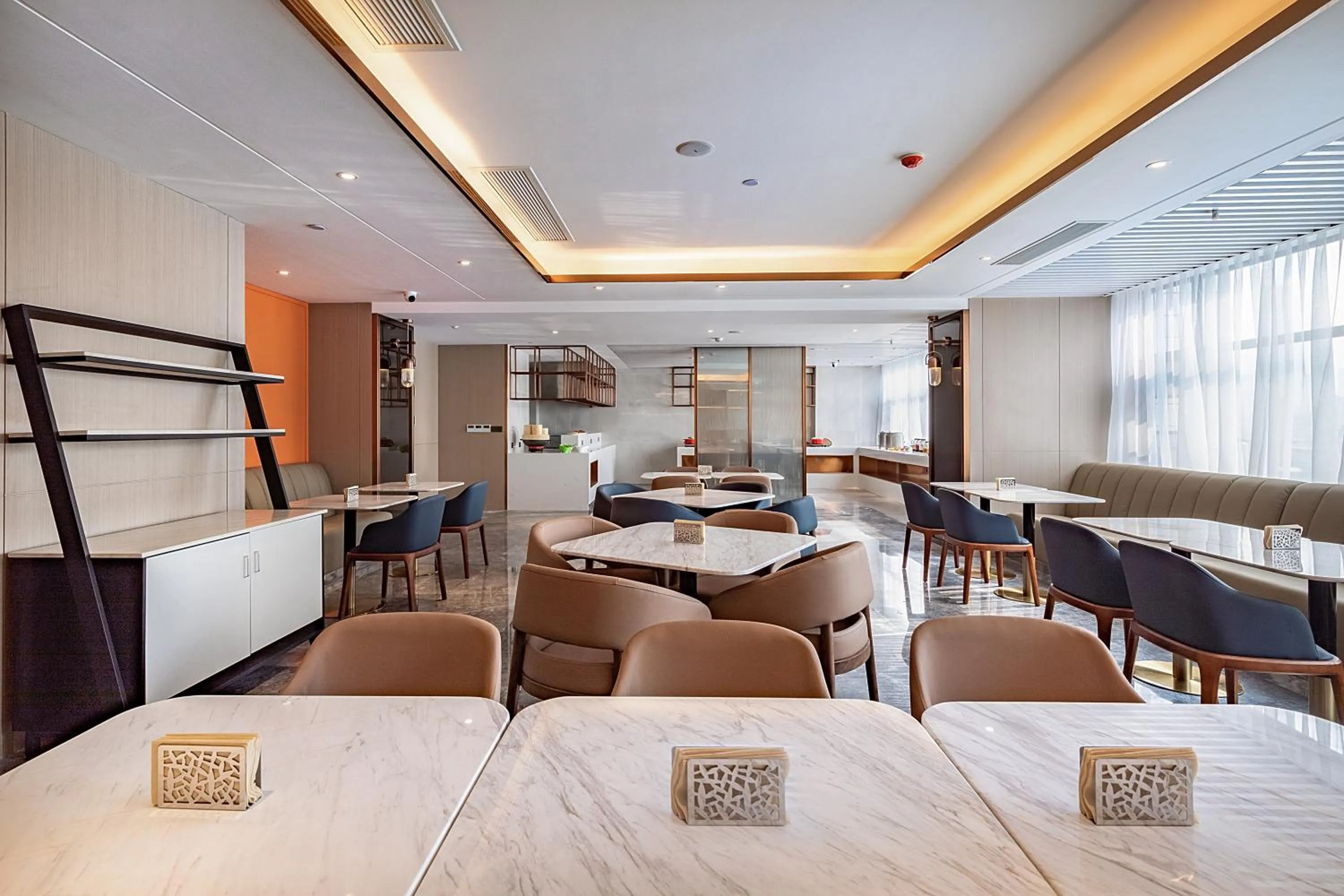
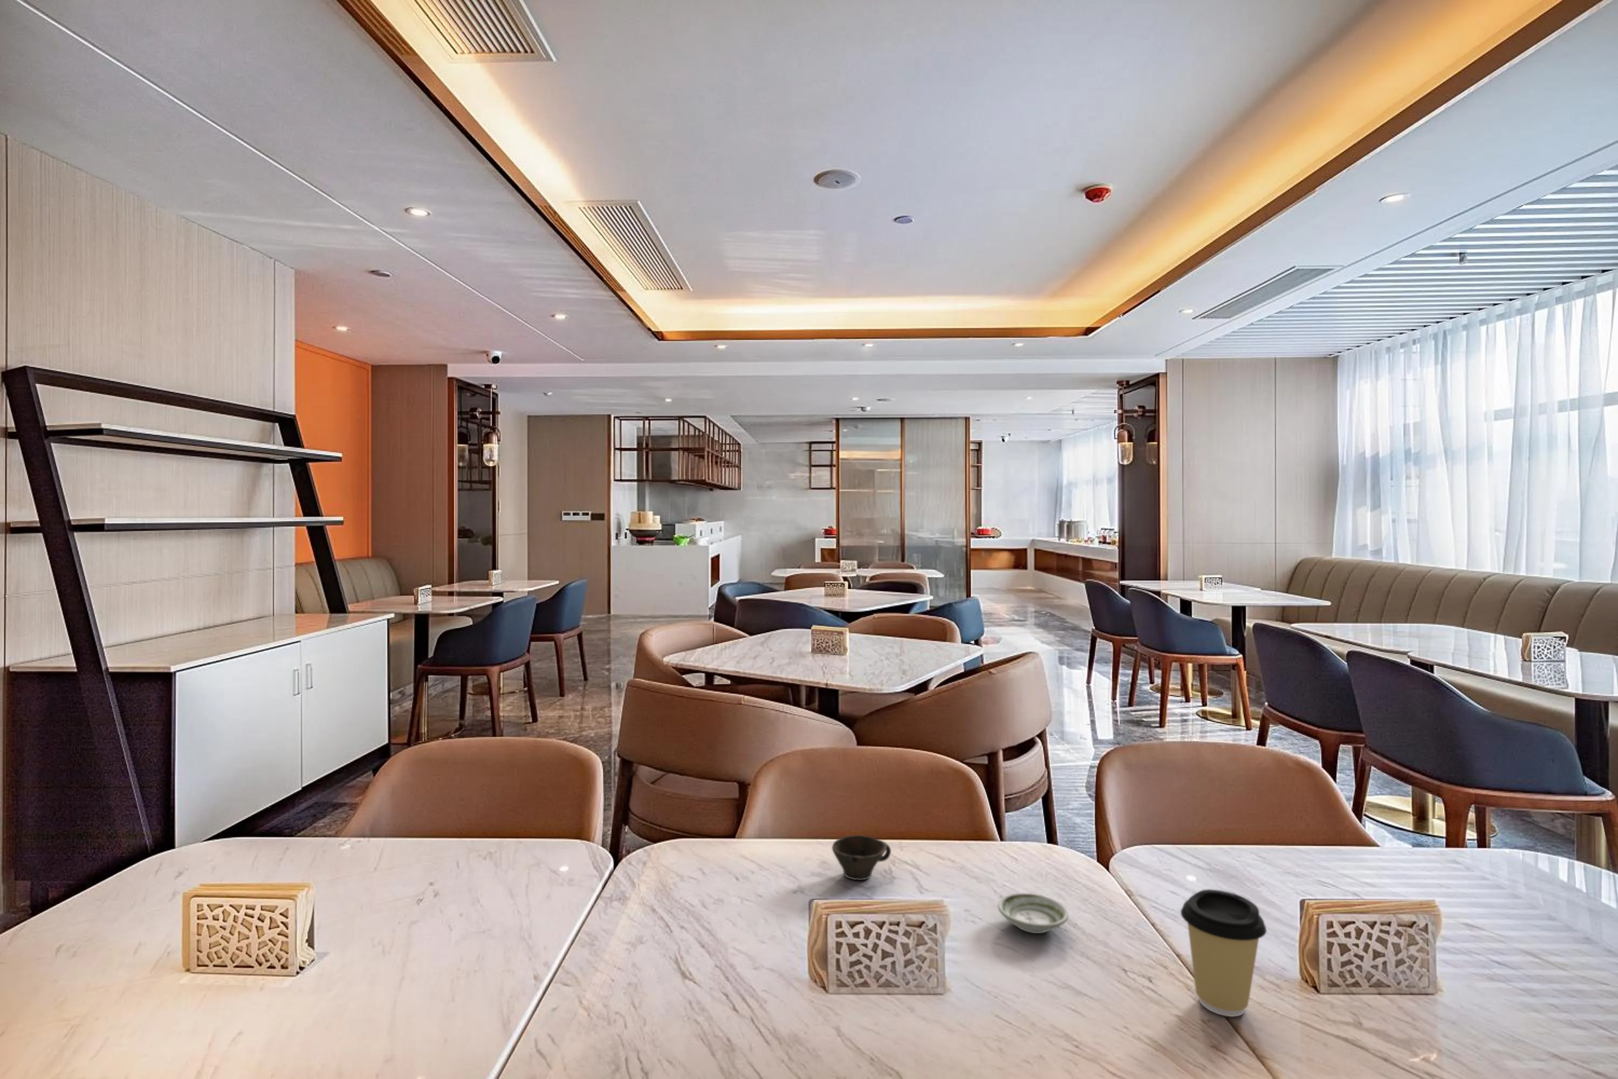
+ saucer [997,892,1069,933]
+ coffee cup [1180,889,1266,1016]
+ cup [831,835,892,882]
